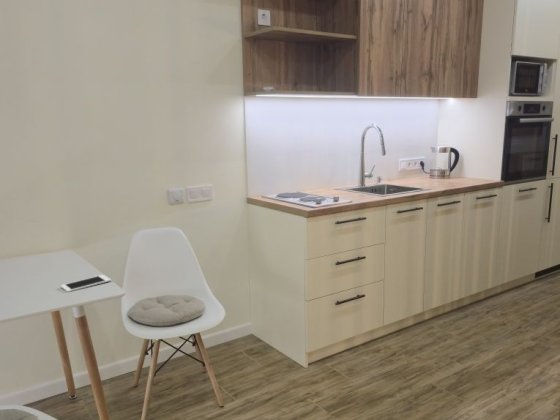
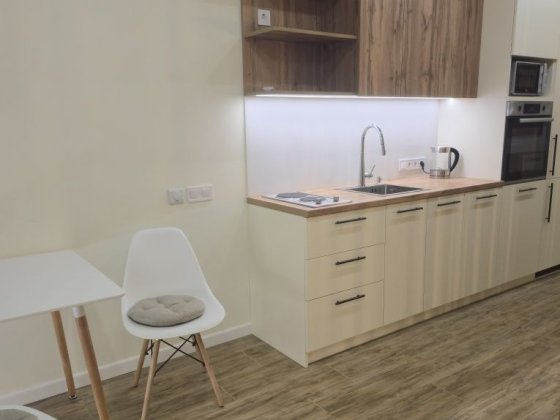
- cell phone [60,274,112,293]
